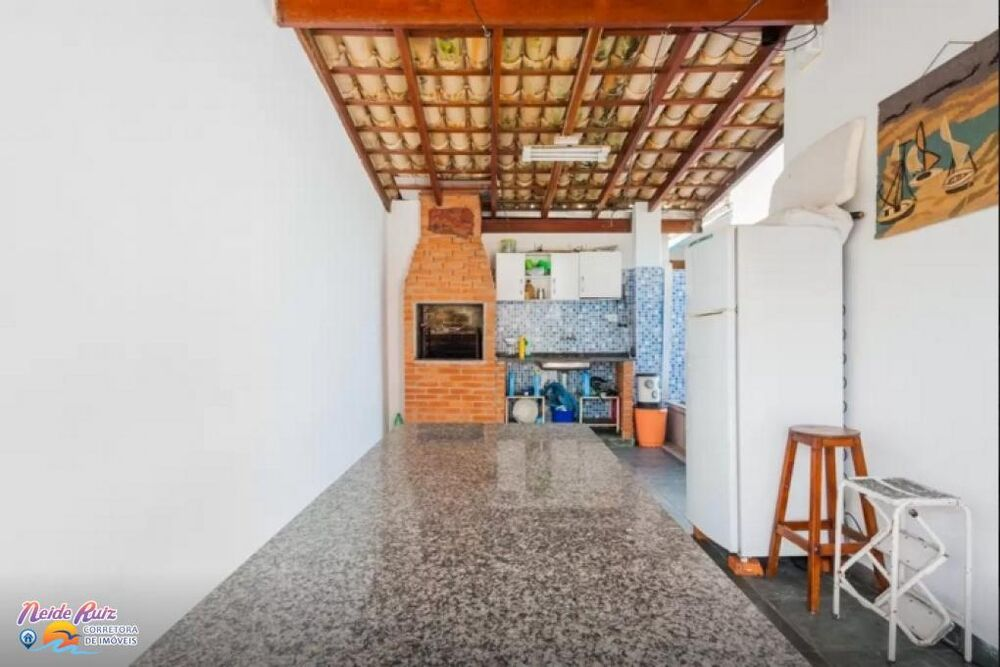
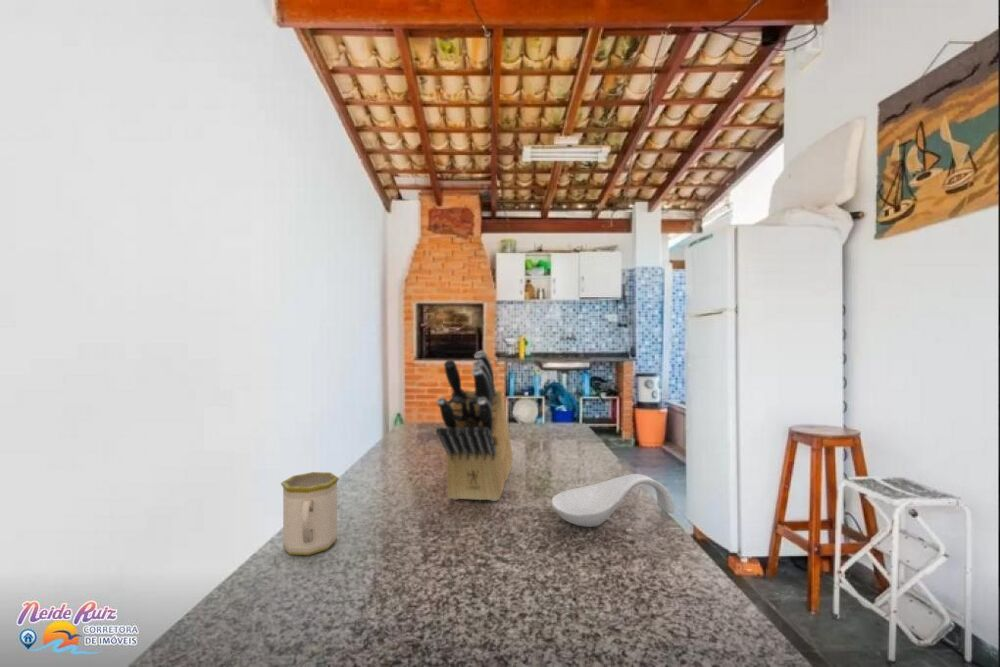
+ knife block [435,350,514,502]
+ spoon rest [550,473,675,528]
+ mug [280,471,340,556]
